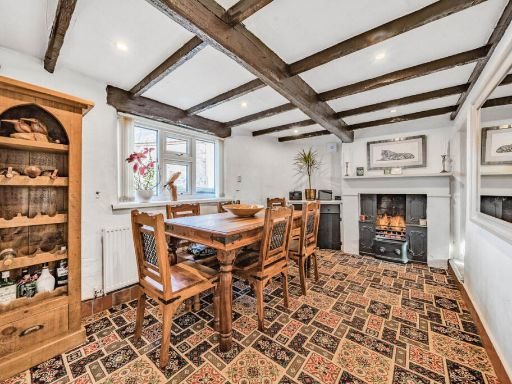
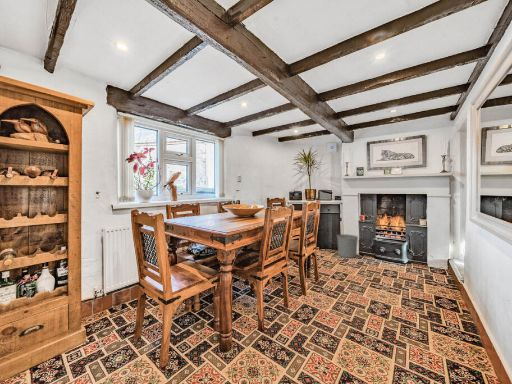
+ waste bin [336,233,359,259]
